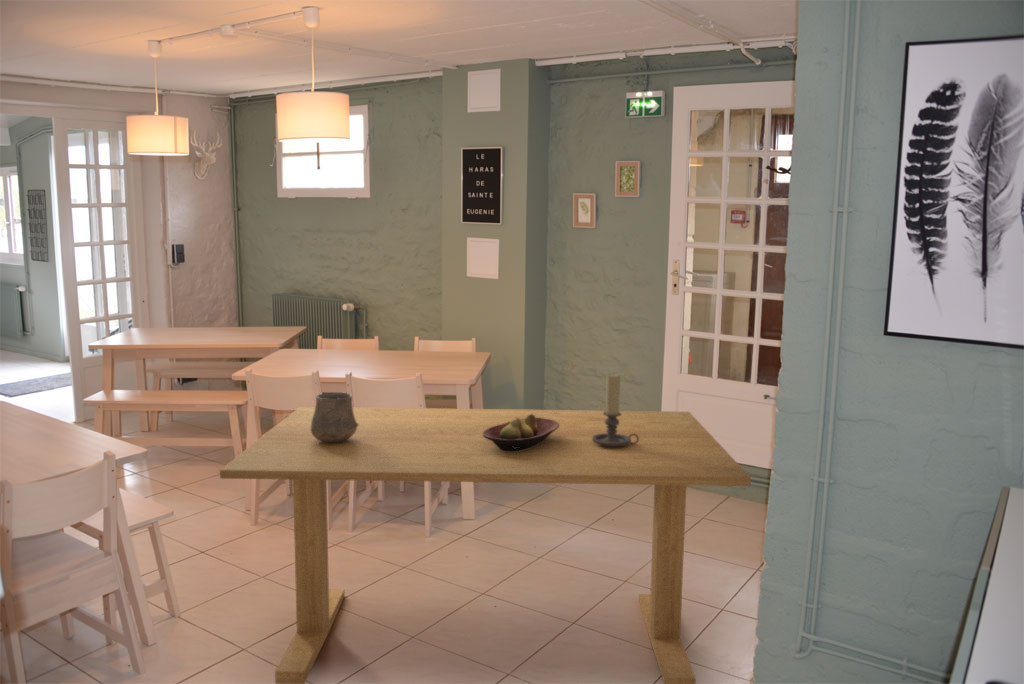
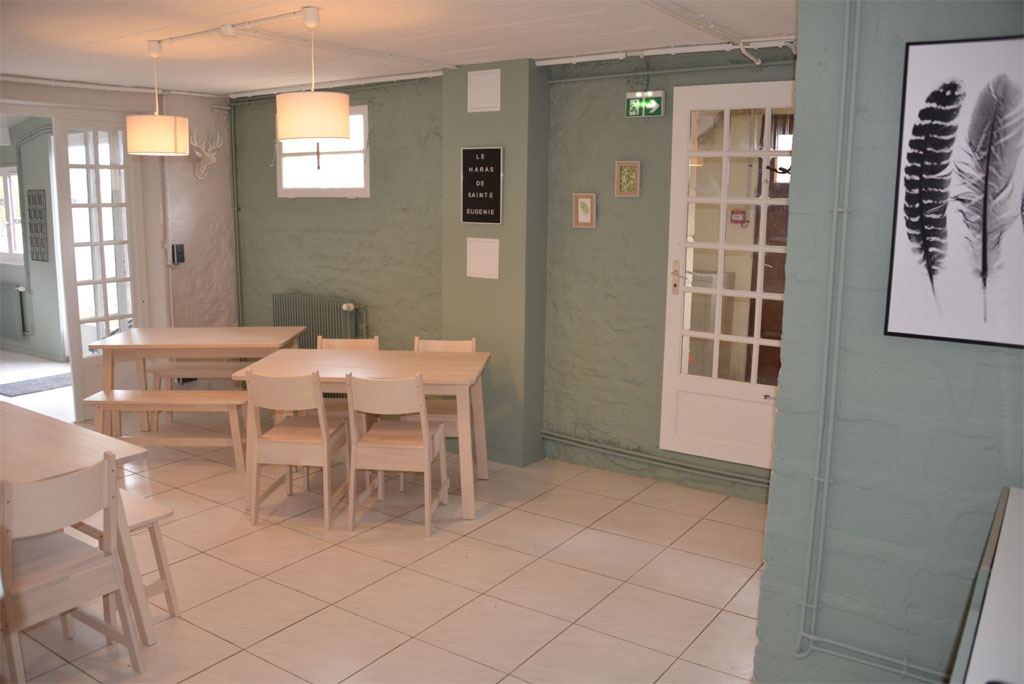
- dining table [219,405,752,684]
- candle holder [592,372,639,448]
- ceramic cup [311,391,358,443]
- fruit bowl [482,414,559,452]
